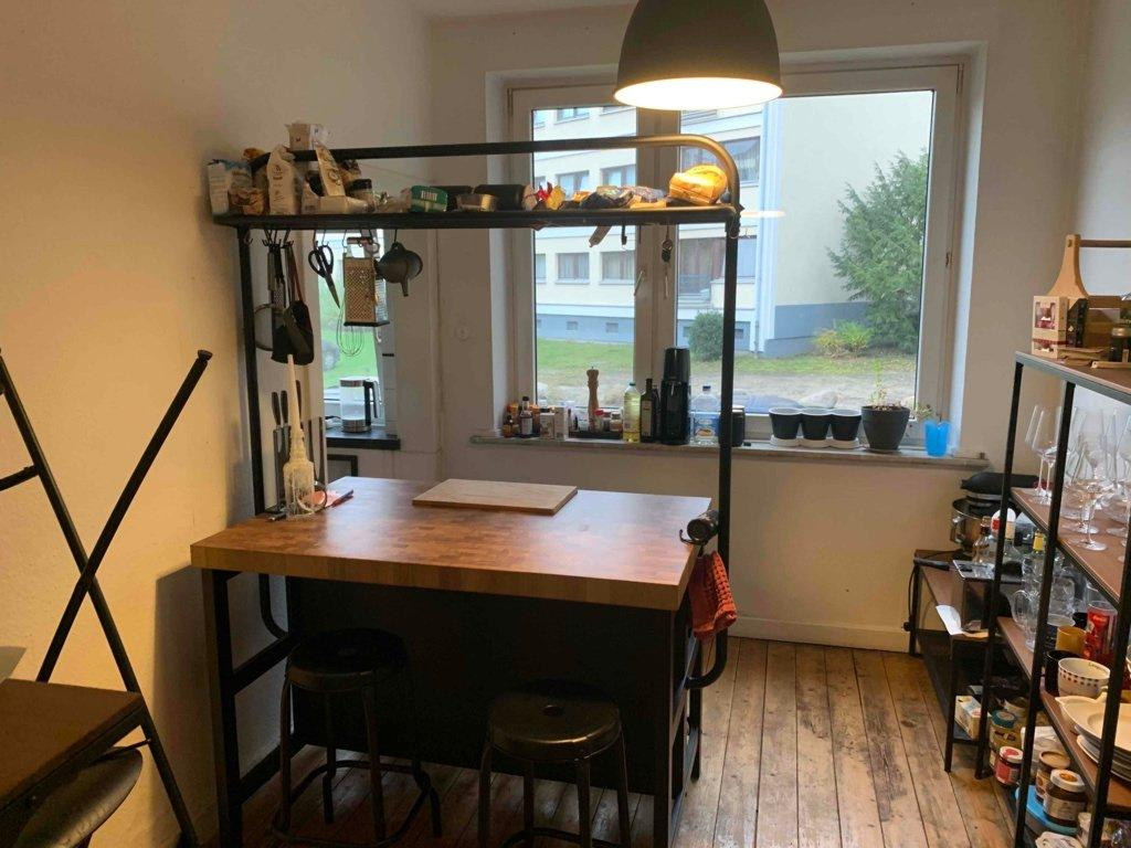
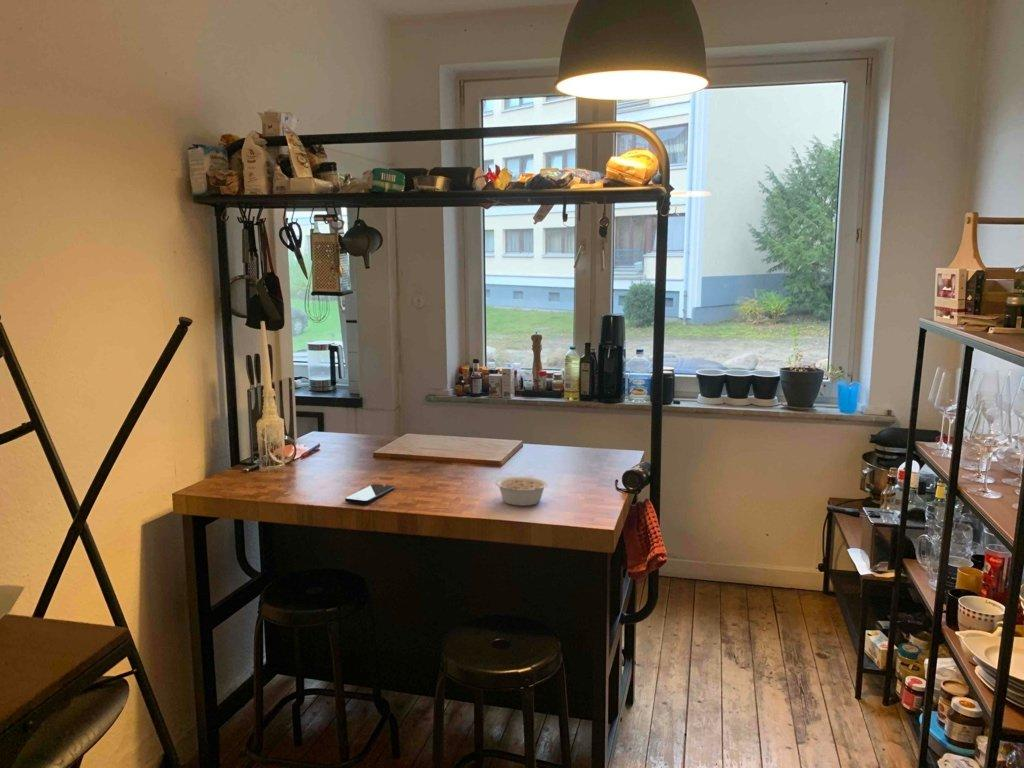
+ smartphone [344,483,395,505]
+ legume [494,476,549,507]
